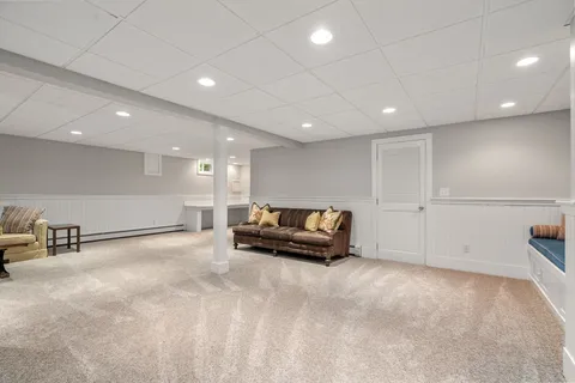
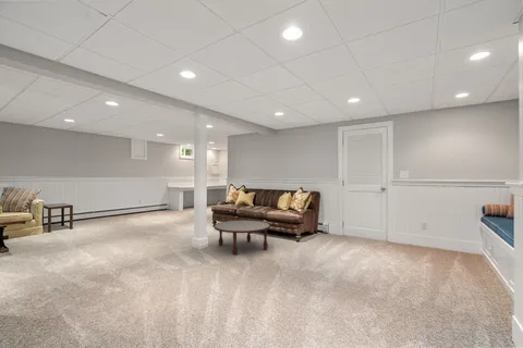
+ coffee table [212,219,271,257]
